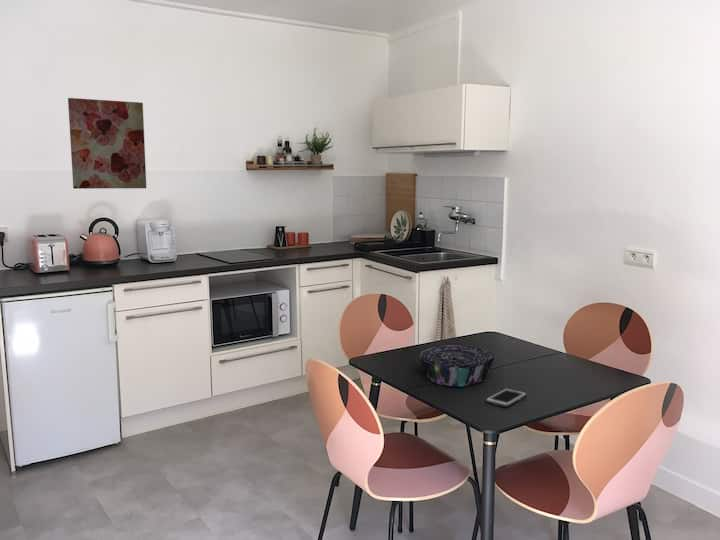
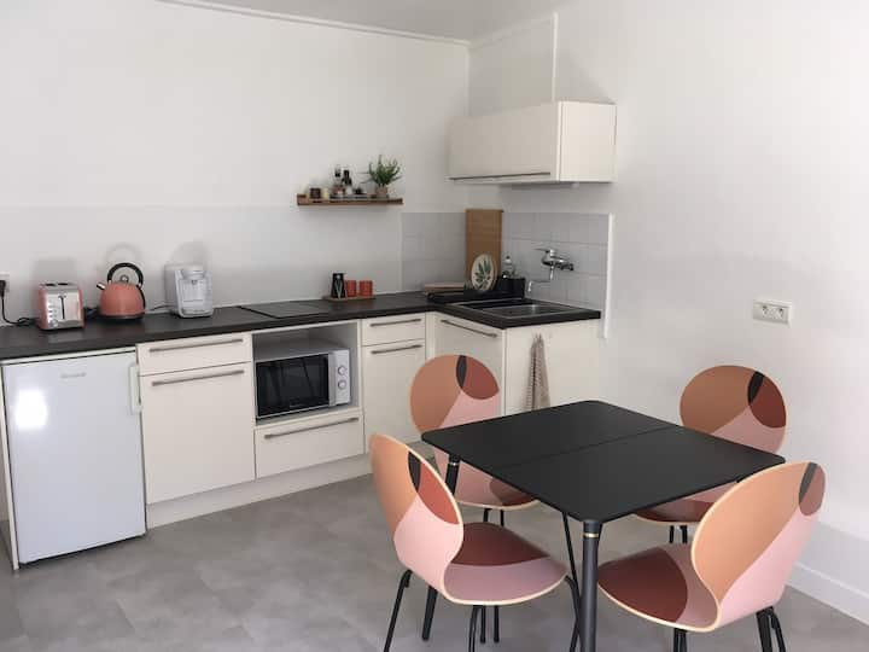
- cell phone [485,387,528,408]
- decorative bowl [419,345,496,388]
- wall art [67,97,147,190]
